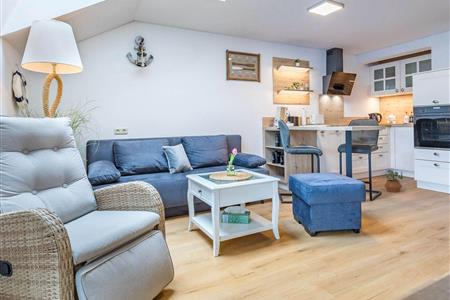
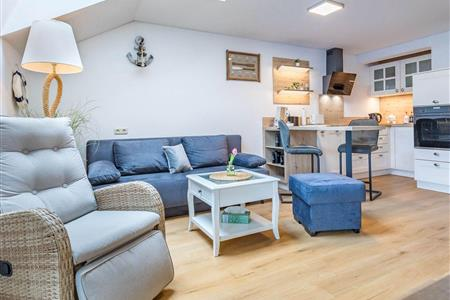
- potted plant [382,169,404,193]
